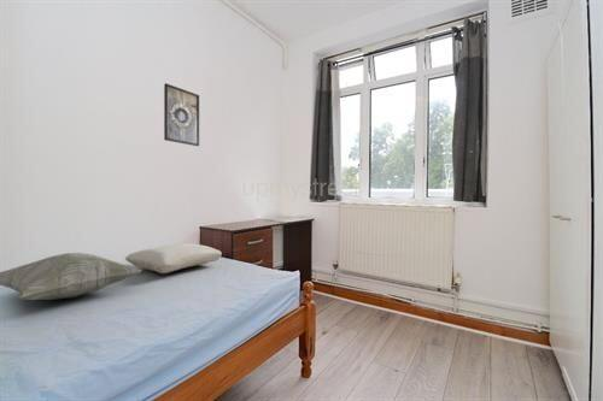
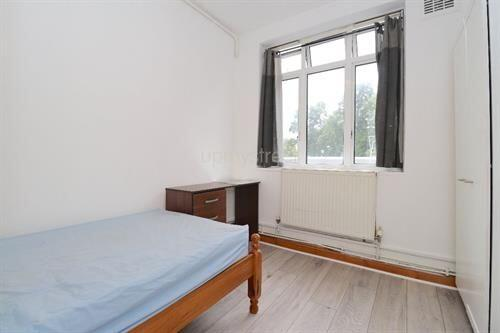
- decorative pillow [0,252,142,301]
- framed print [163,82,200,147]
- pillow [124,242,223,275]
